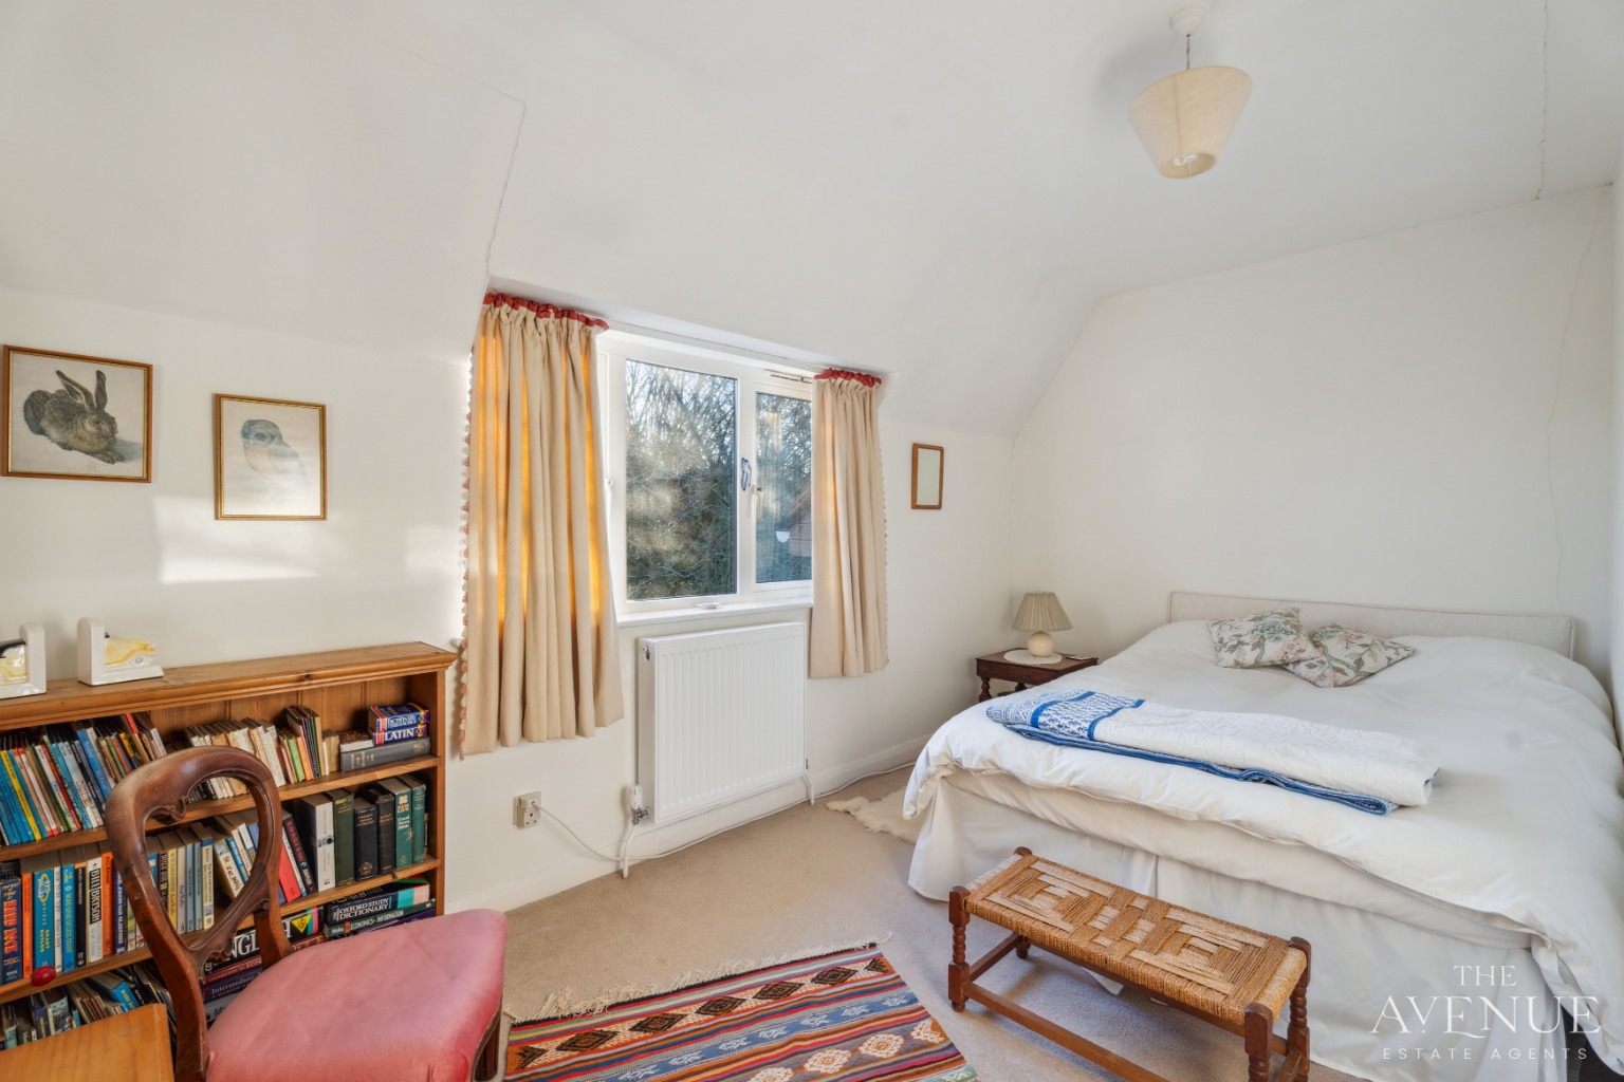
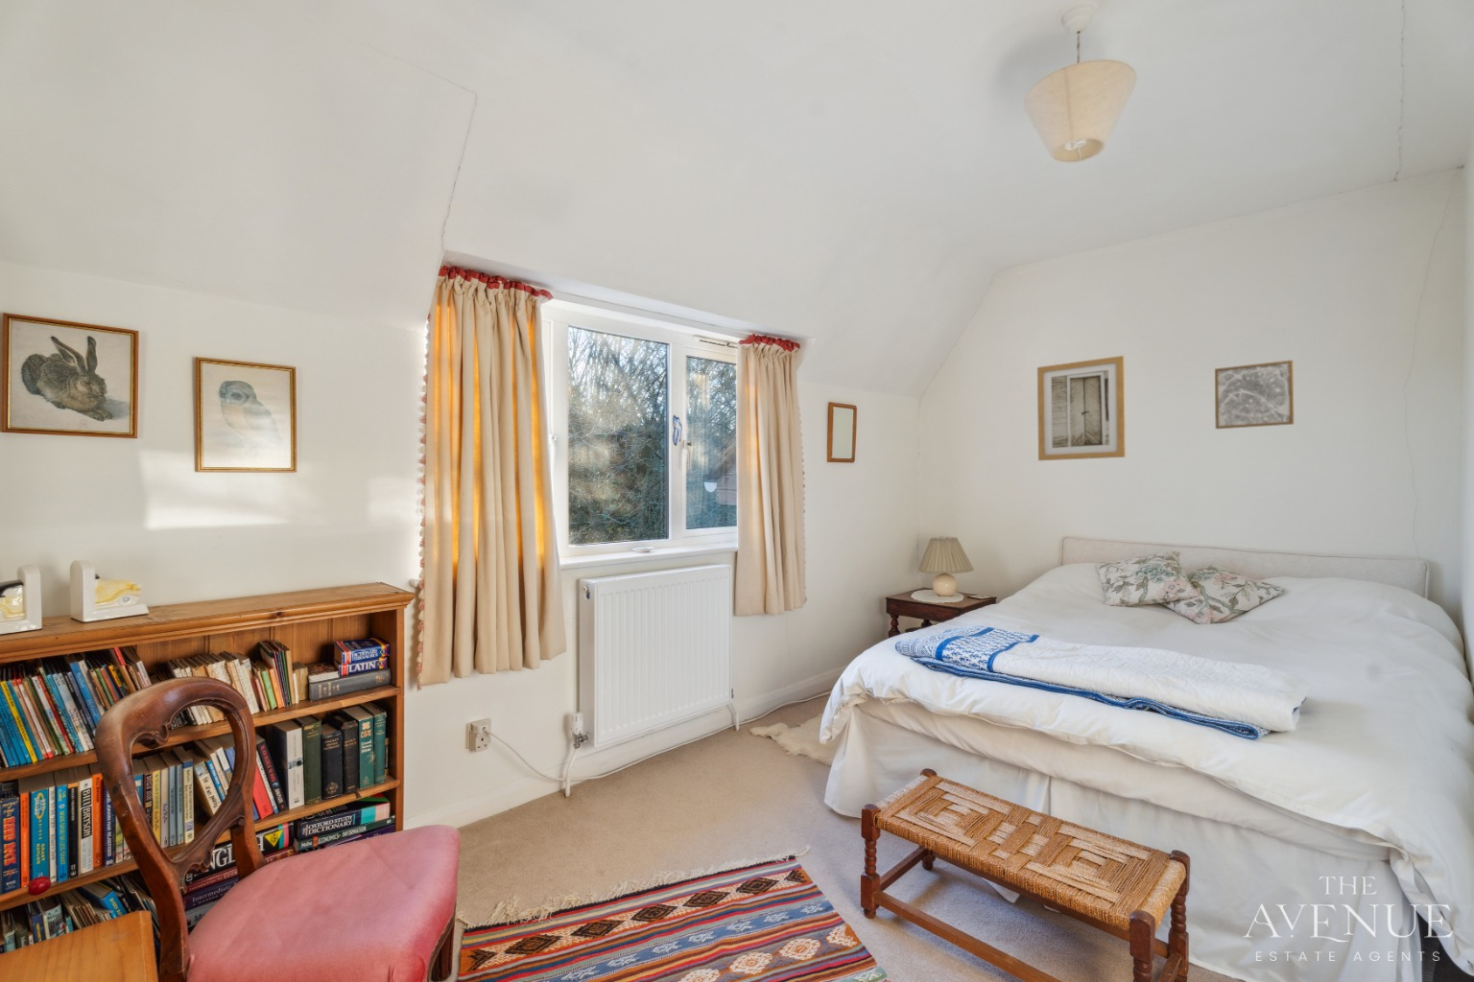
+ wall art [1036,355,1126,461]
+ wall art [1214,358,1294,430]
